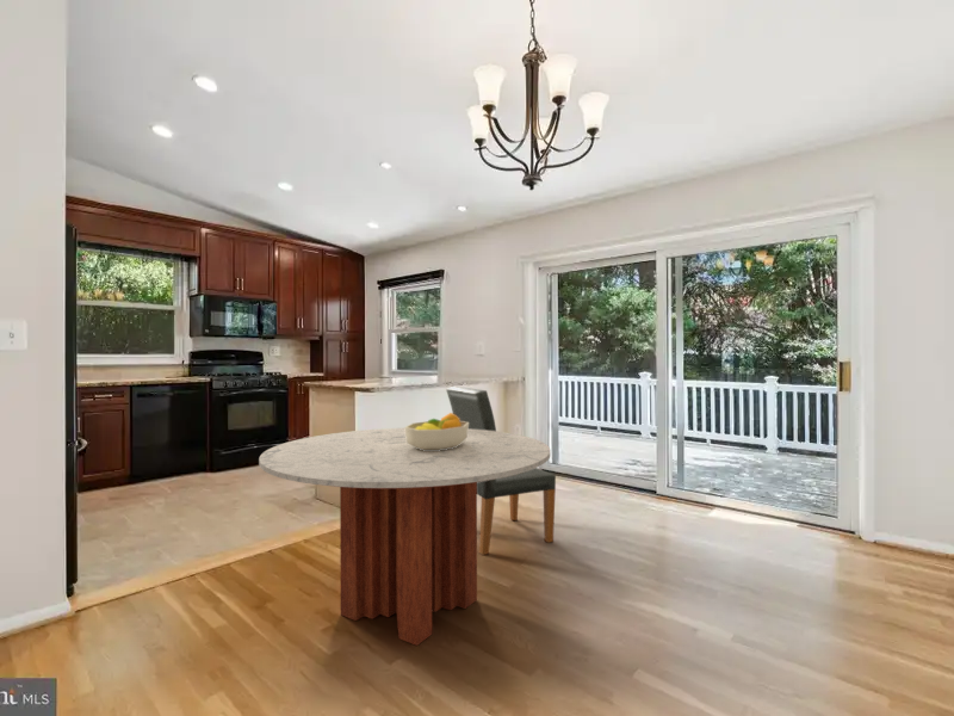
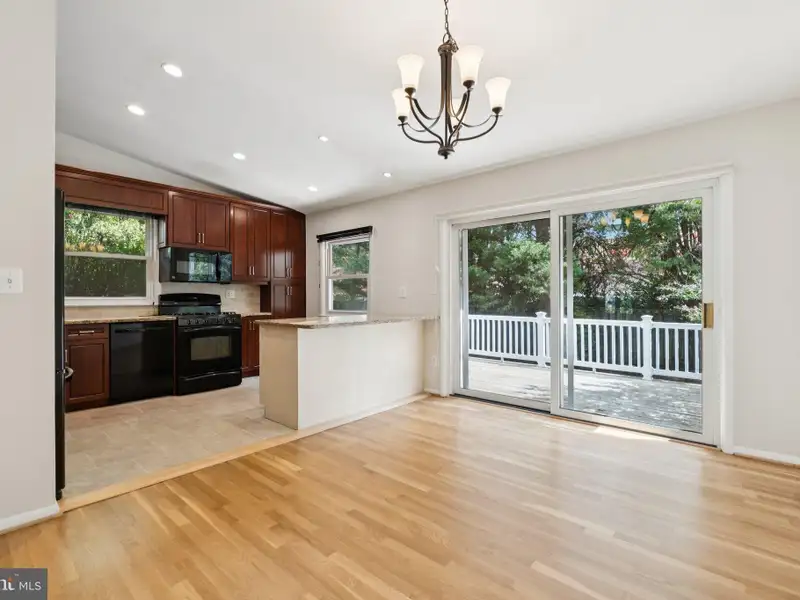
- fruit bowl [403,412,469,451]
- coffee table [258,427,551,647]
- dining chair [445,385,557,556]
